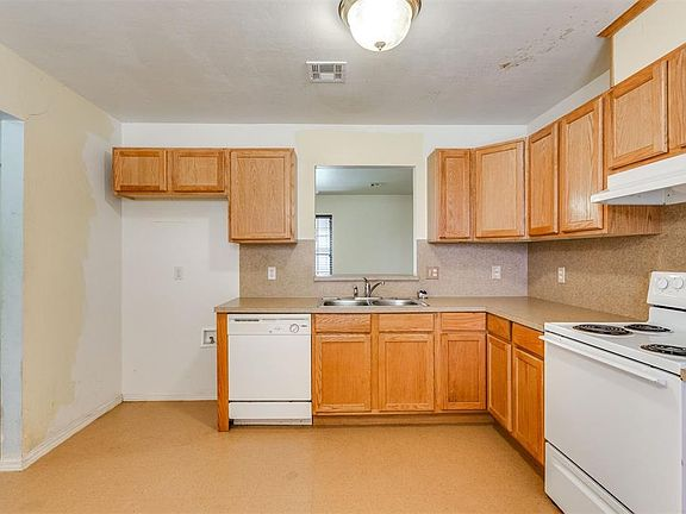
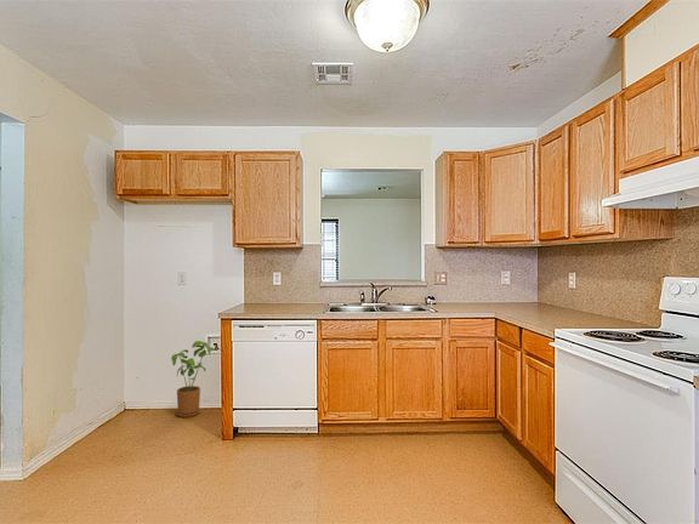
+ house plant [170,340,217,418]
